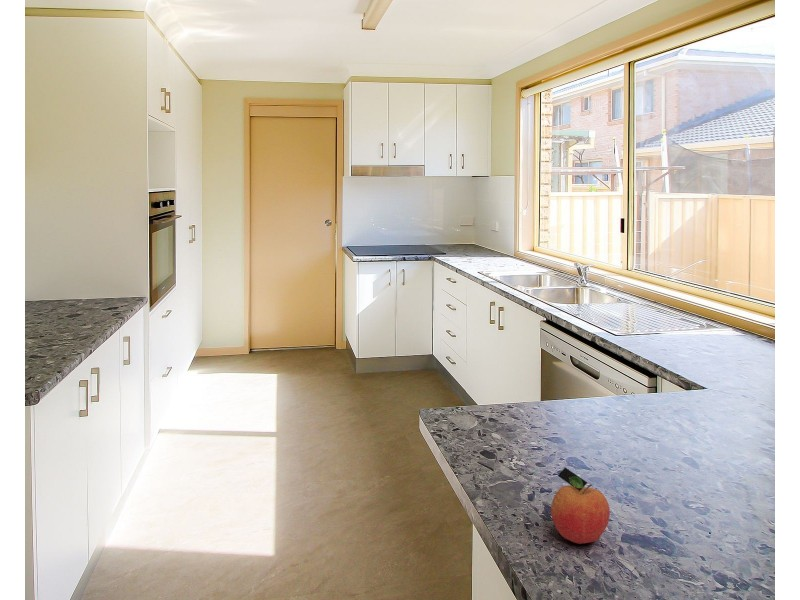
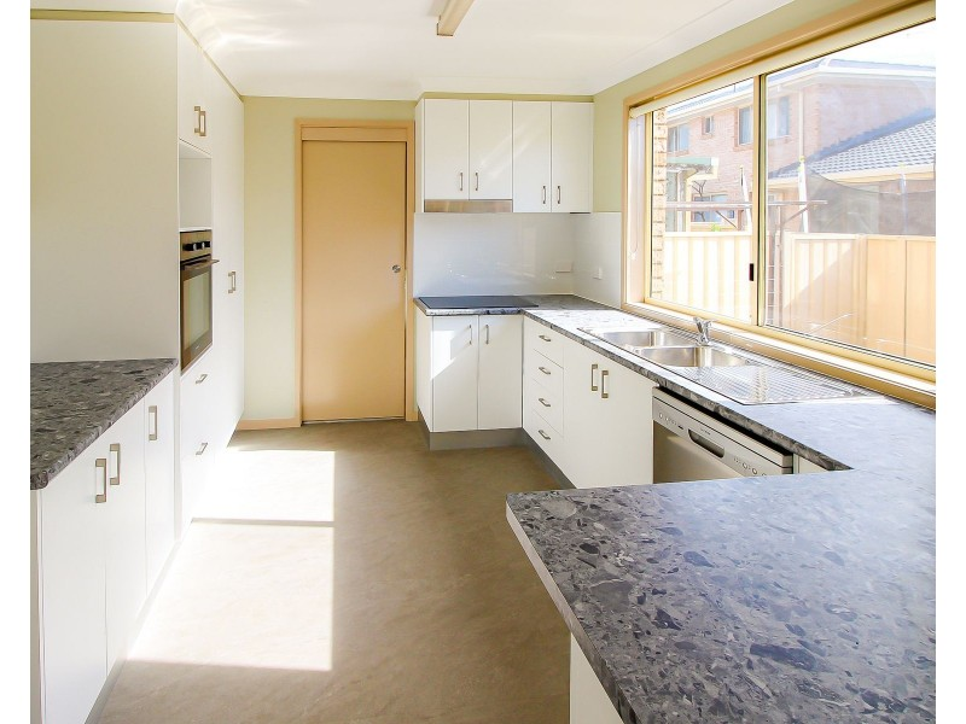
- fruit [550,467,611,545]
